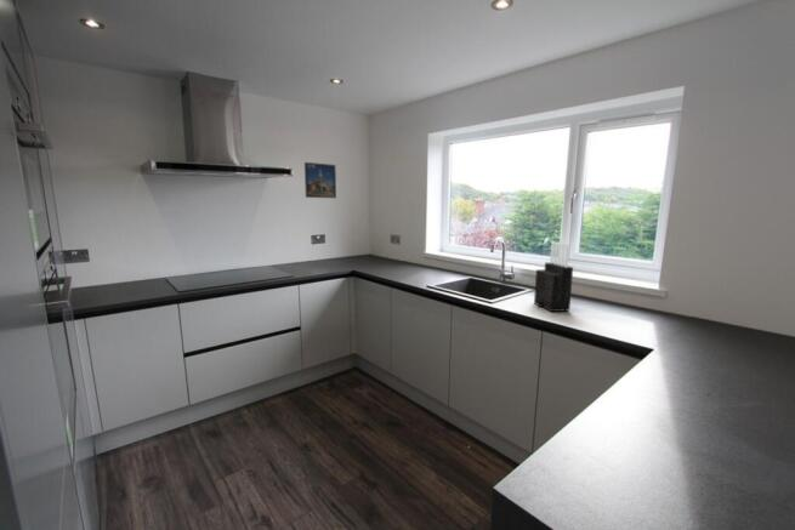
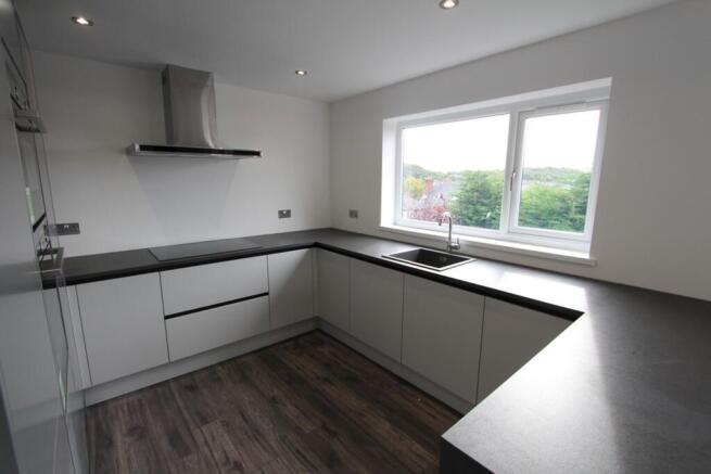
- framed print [303,161,337,199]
- knife block [533,240,574,313]
